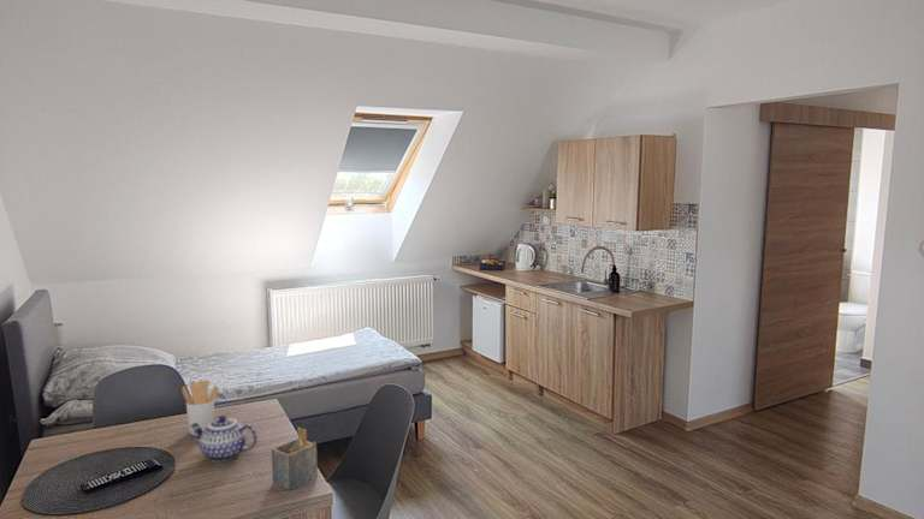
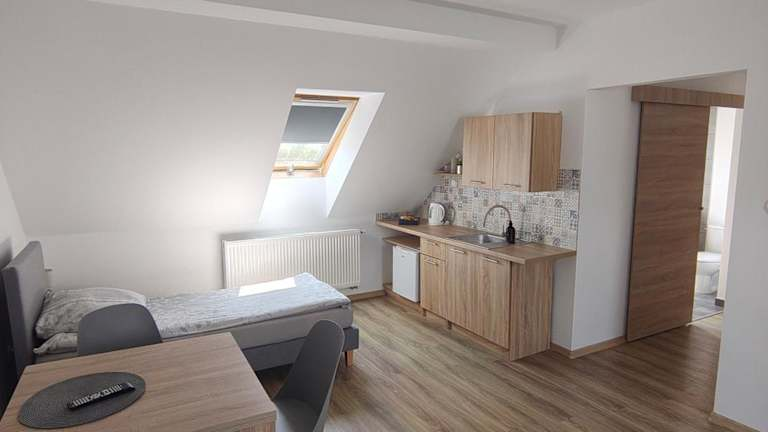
- napkin holder [271,425,319,491]
- teapot [190,414,259,464]
- utensil holder [180,378,220,437]
